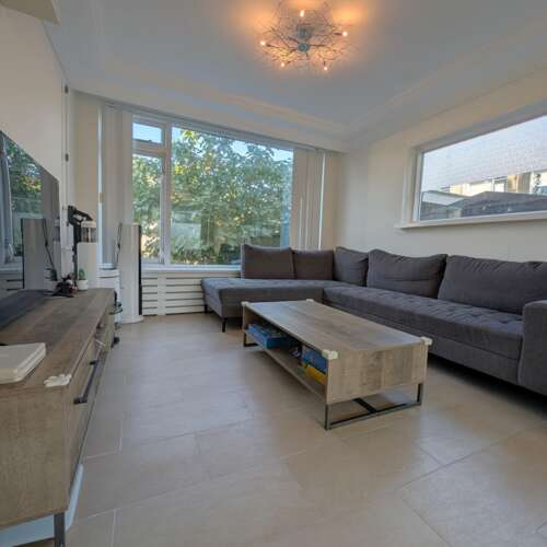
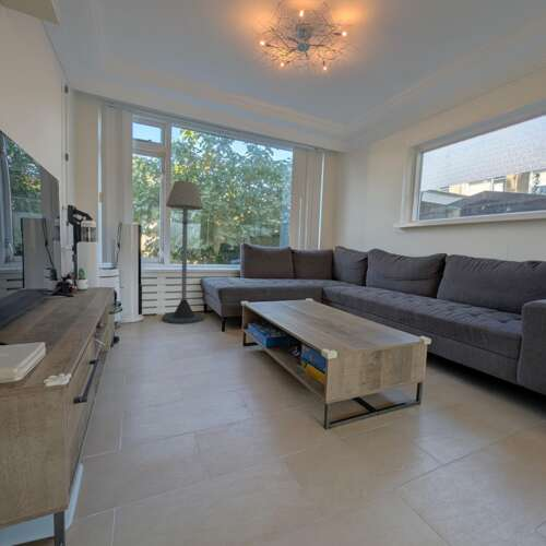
+ floor lamp [162,180,205,324]
